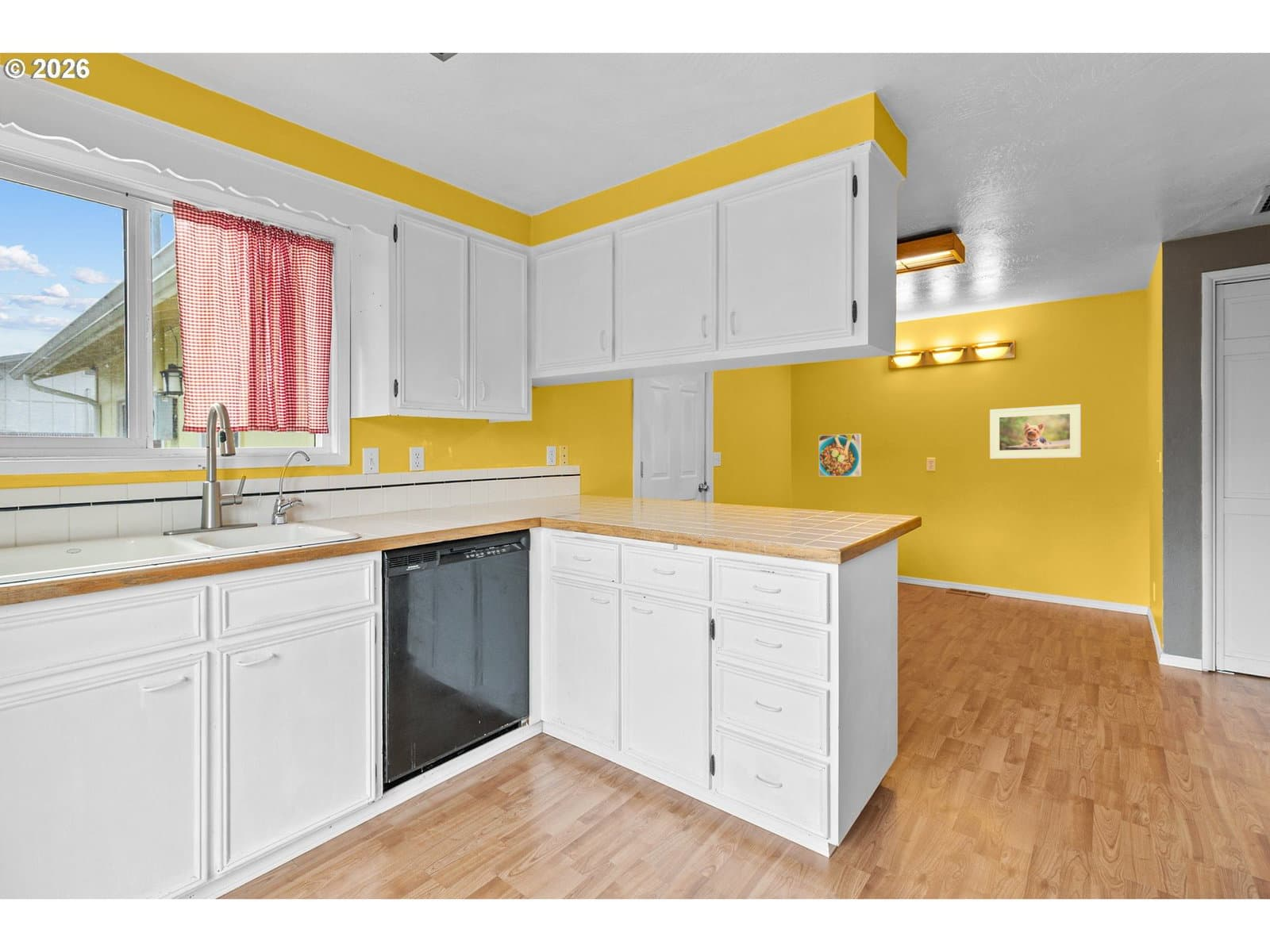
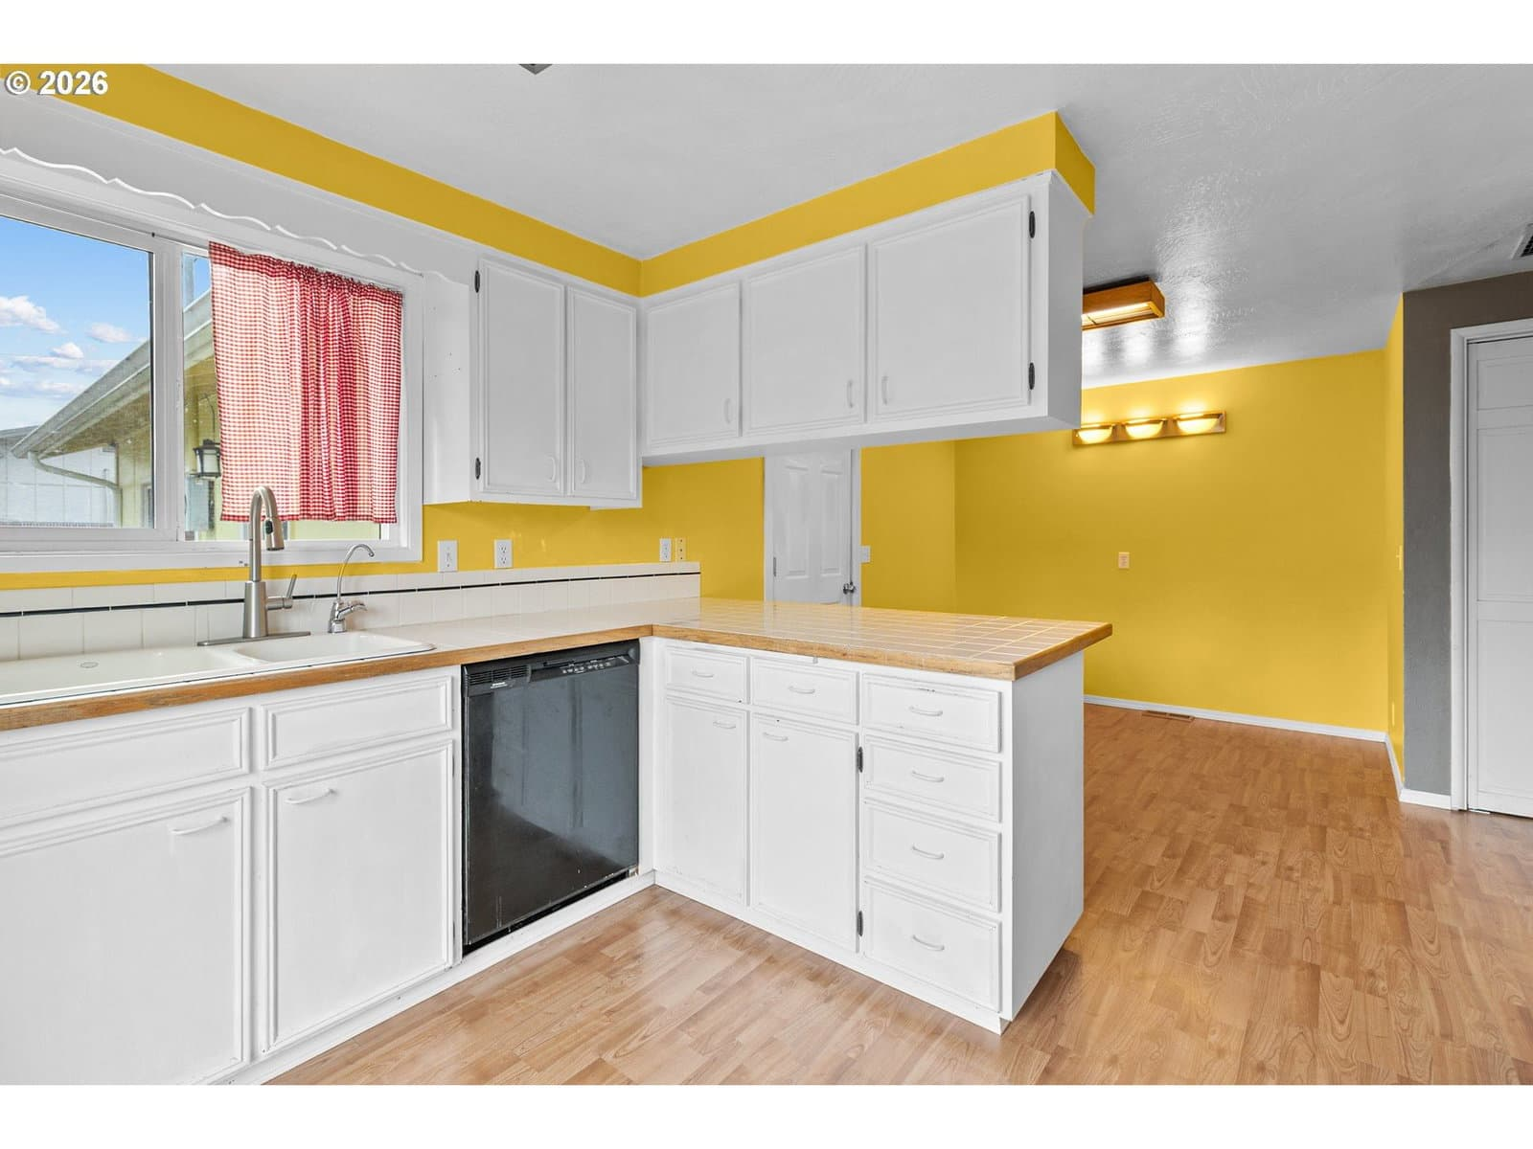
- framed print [989,404,1082,459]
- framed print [818,433,862,477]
